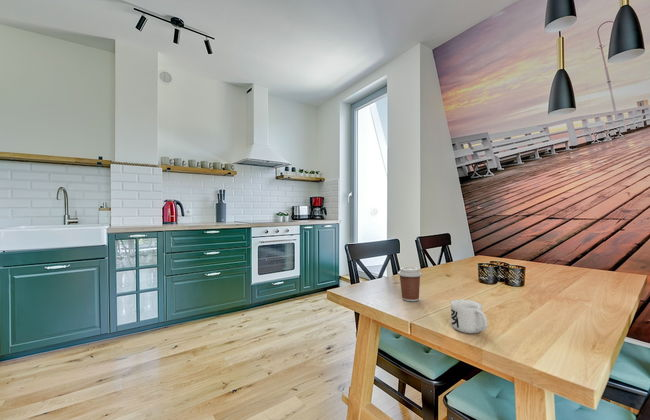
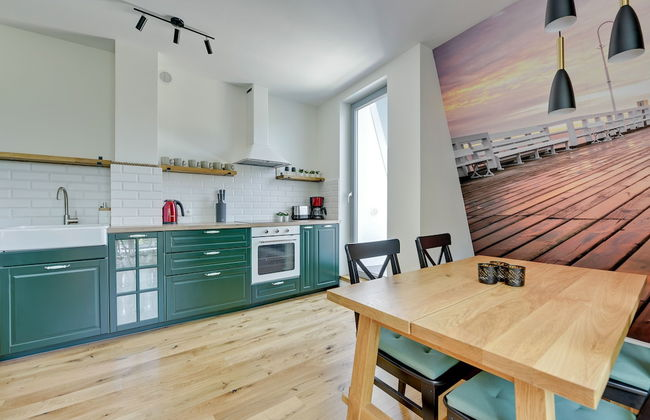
- mug [450,299,488,334]
- coffee cup [397,266,423,302]
